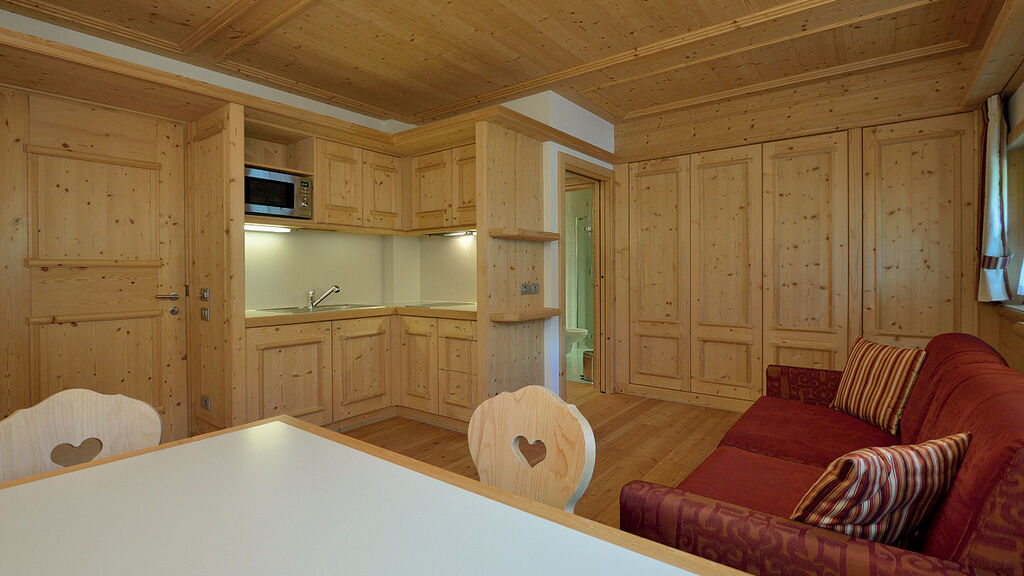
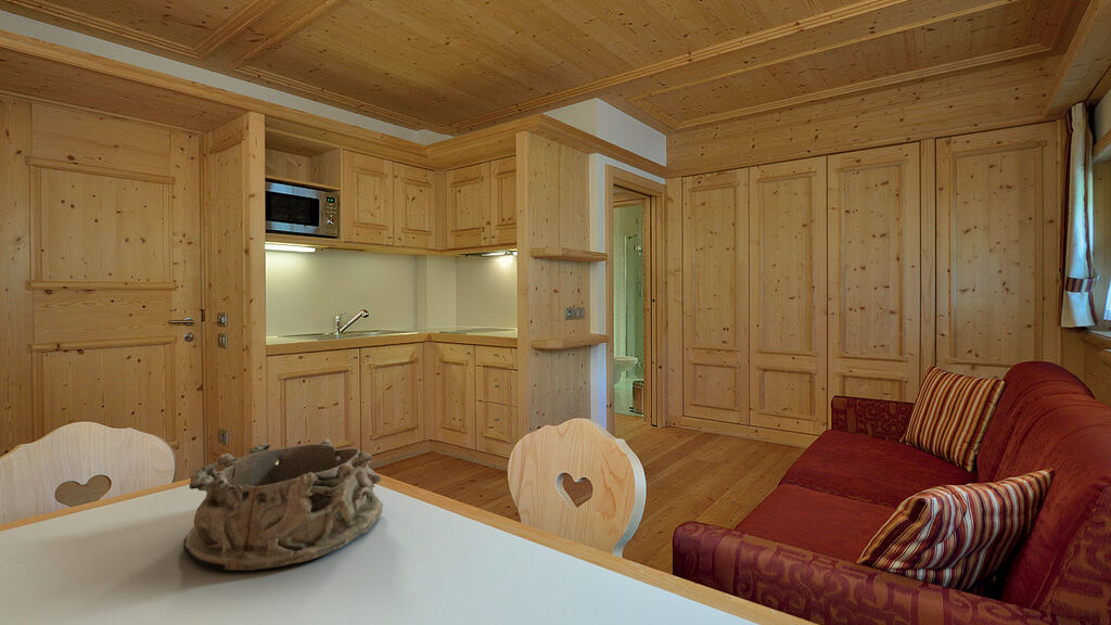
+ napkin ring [182,438,384,572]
